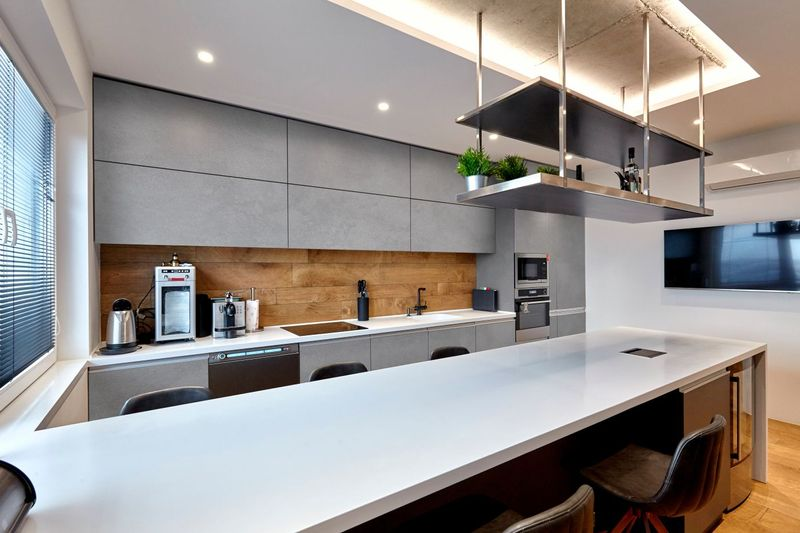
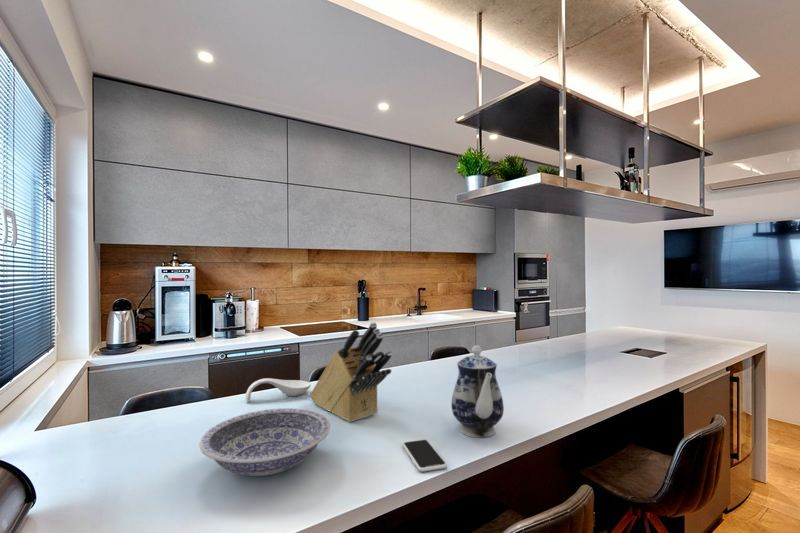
+ knife block [309,321,393,423]
+ bowl [198,407,331,477]
+ smartphone [402,439,448,473]
+ teapot [450,344,505,439]
+ spoon rest [245,377,312,403]
